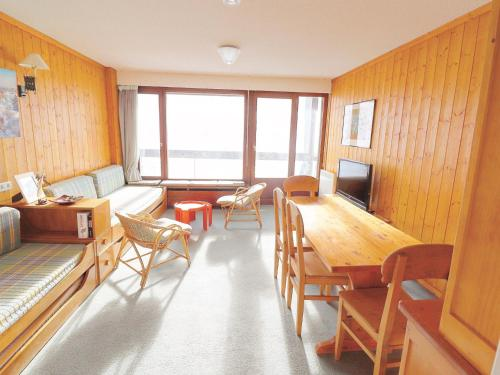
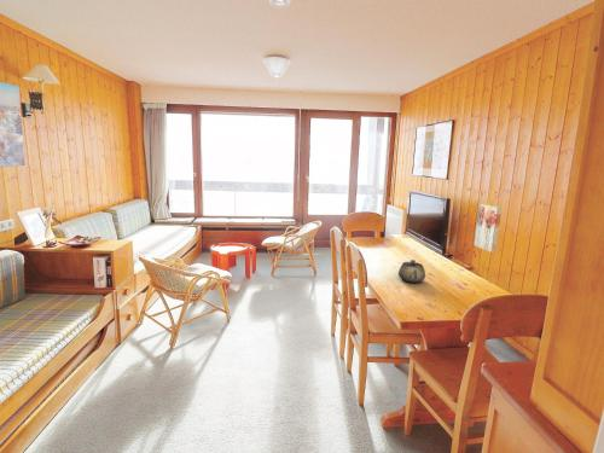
+ wall art [474,203,503,254]
+ teapot [397,259,426,284]
